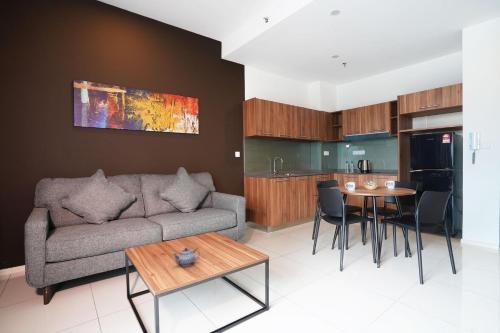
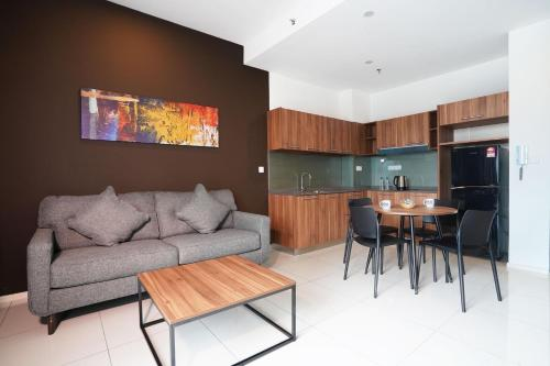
- teapot [172,247,201,267]
